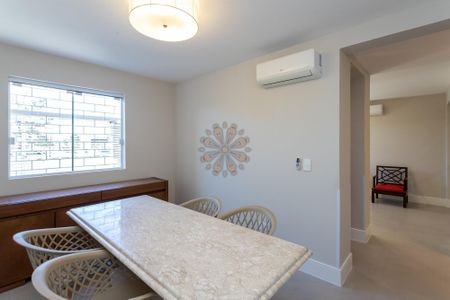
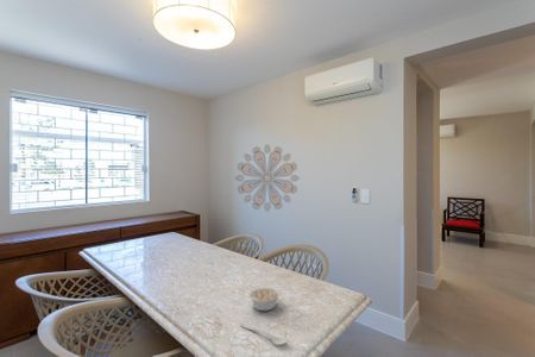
+ spoon [240,322,290,346]
+ legume [247,286,288,312]
